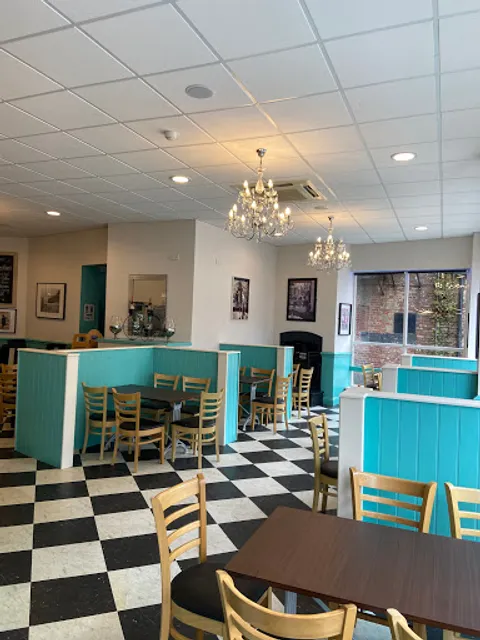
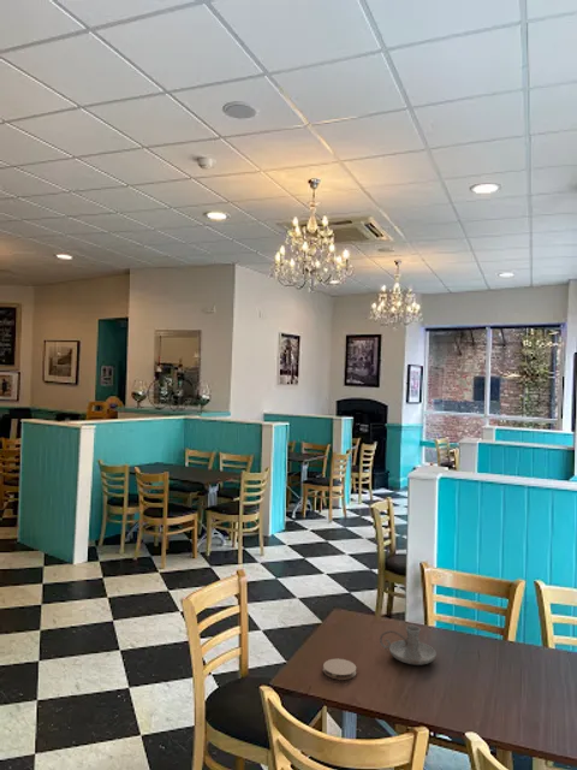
+ coaster [322,658,357,681]
+ candle holder [379,624,438,667]
